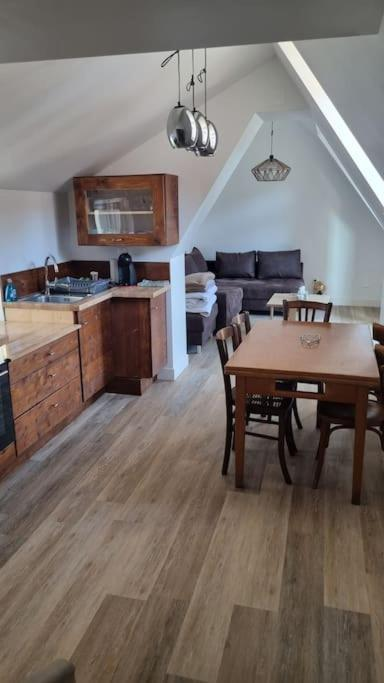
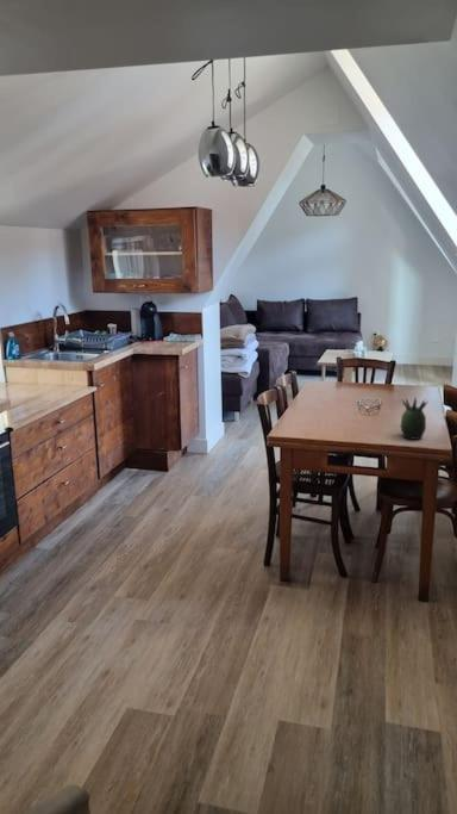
+ succulent plant [400,397,430,441]
